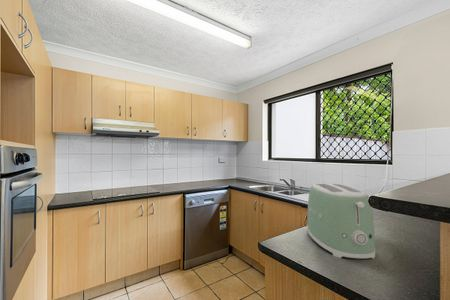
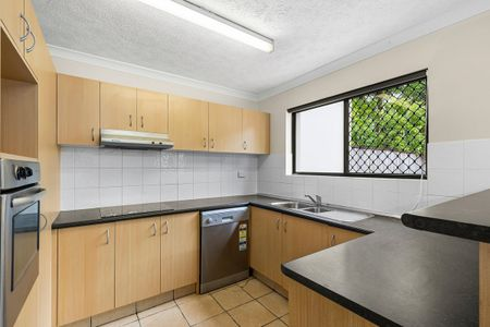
- toaster [306,182,376,260]
